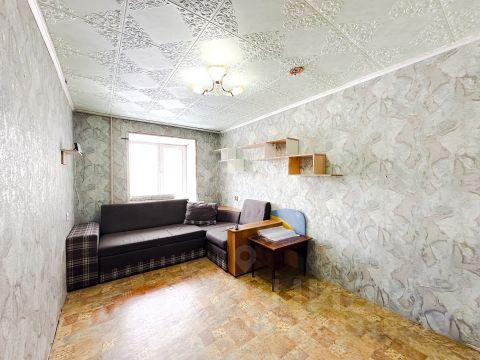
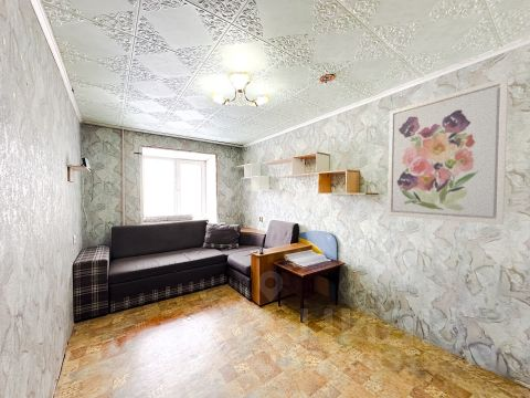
+ wall art [386,76,509,226]
